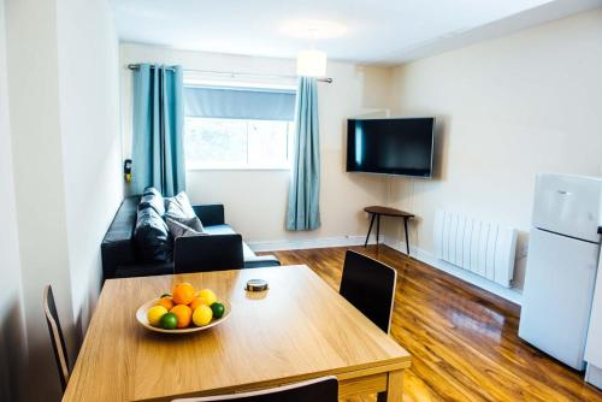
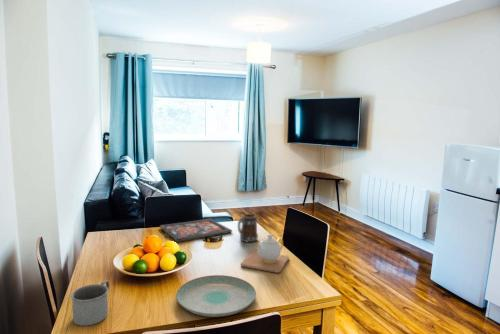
+ mug [70,279,110,327]
+ mug [237,213,259,243]
+ plate [175,274,257,318]
+ teapot [240,233,290,274]
+ board game [159,217,233,243]
